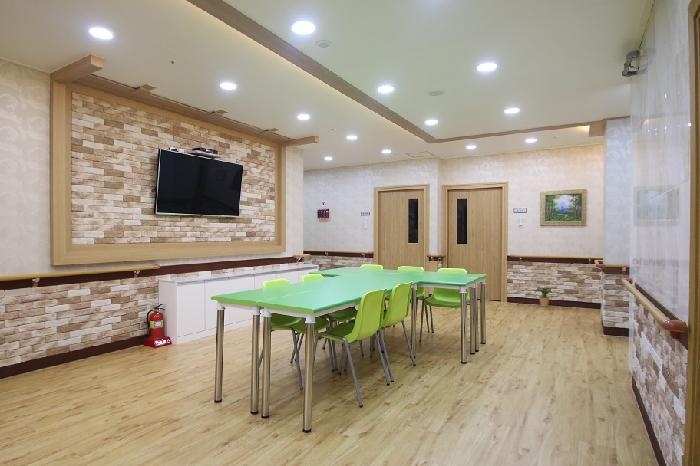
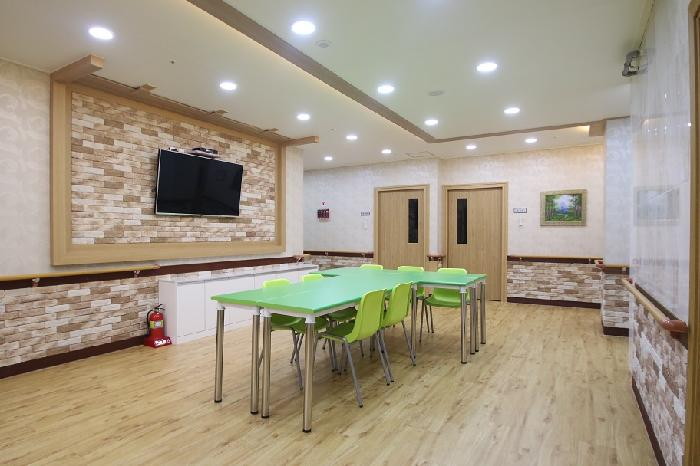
- potted plant [534,287,555,308]
